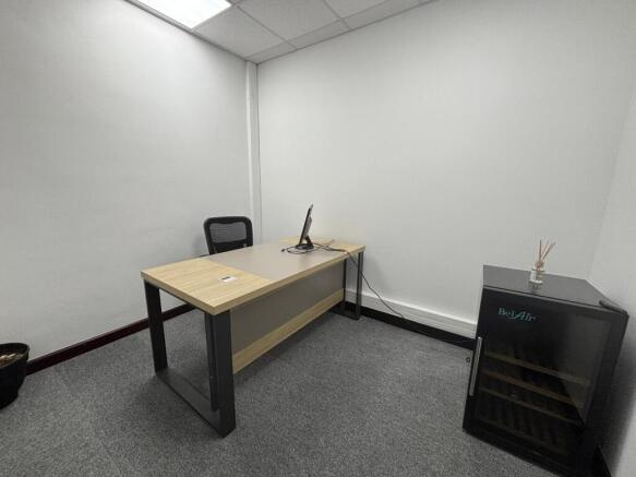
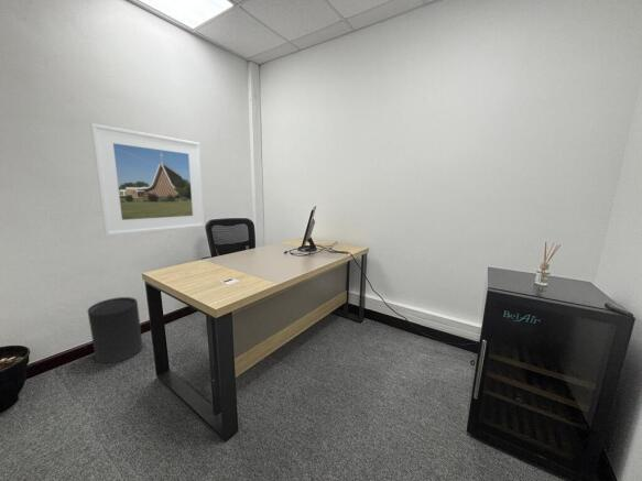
+ trash can [87,296,143,364]
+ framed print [89,122,206,237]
